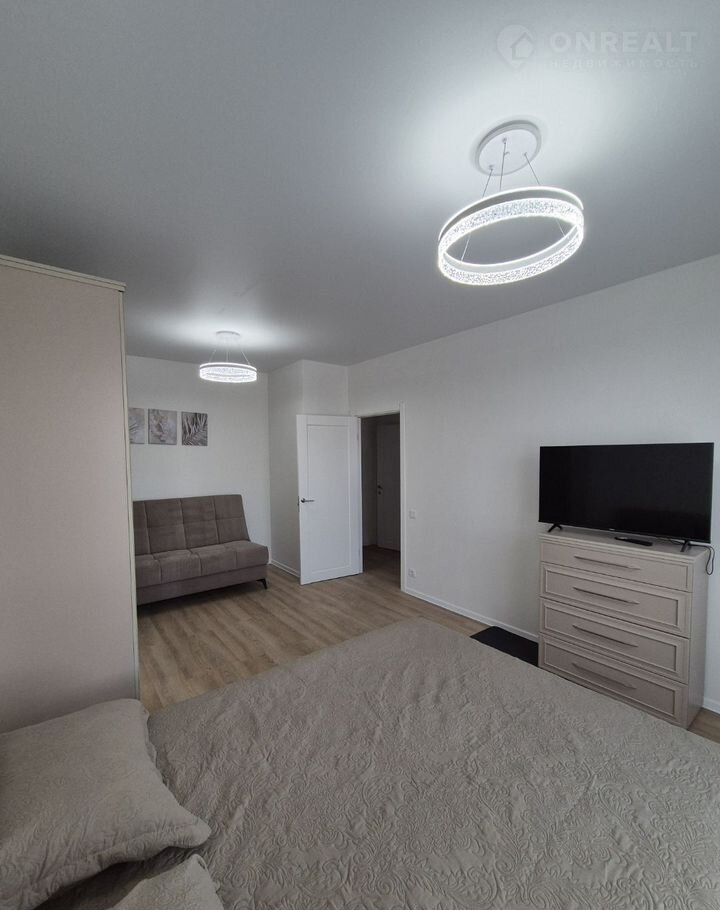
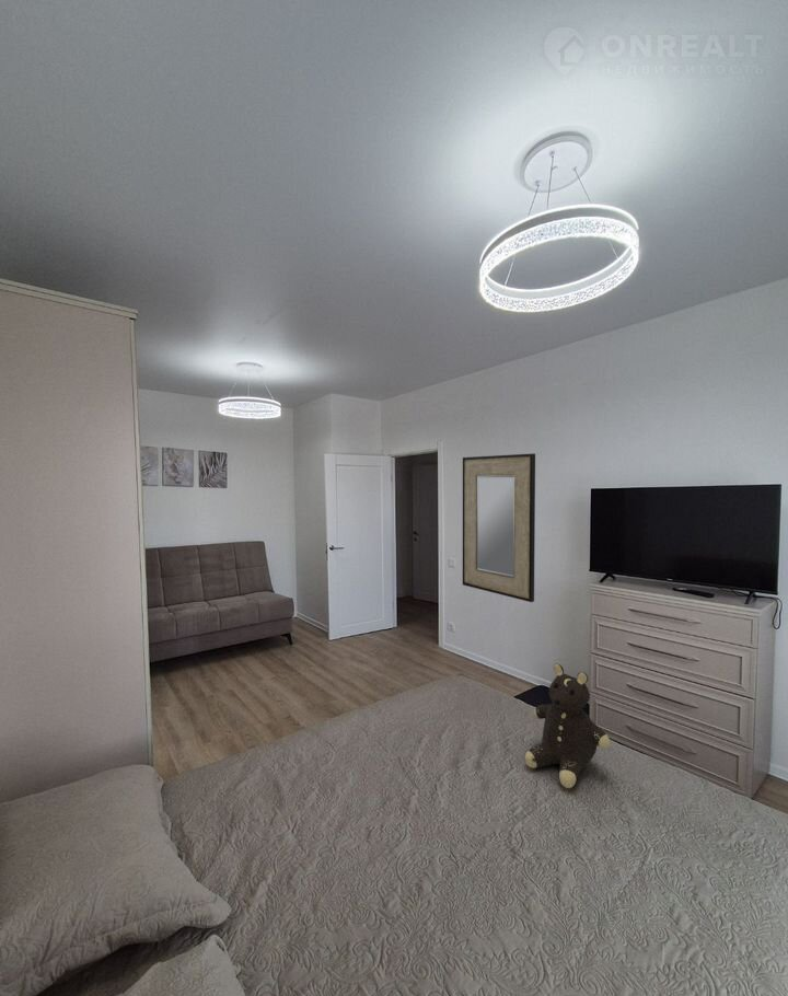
+ home mirror [462,452,536,603]
+ teddy bear [524,662,612,789]
